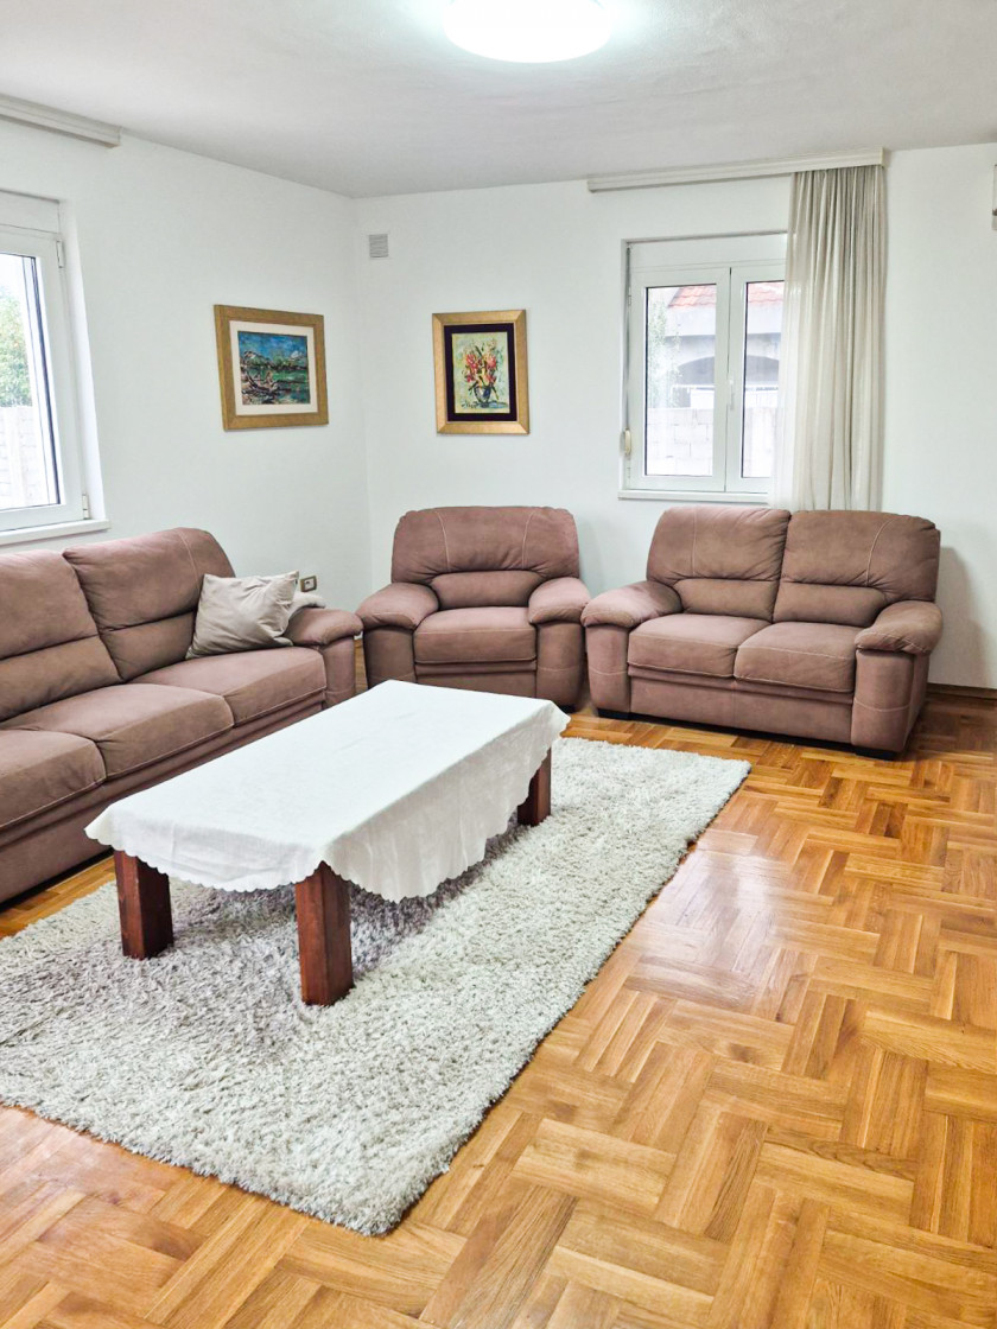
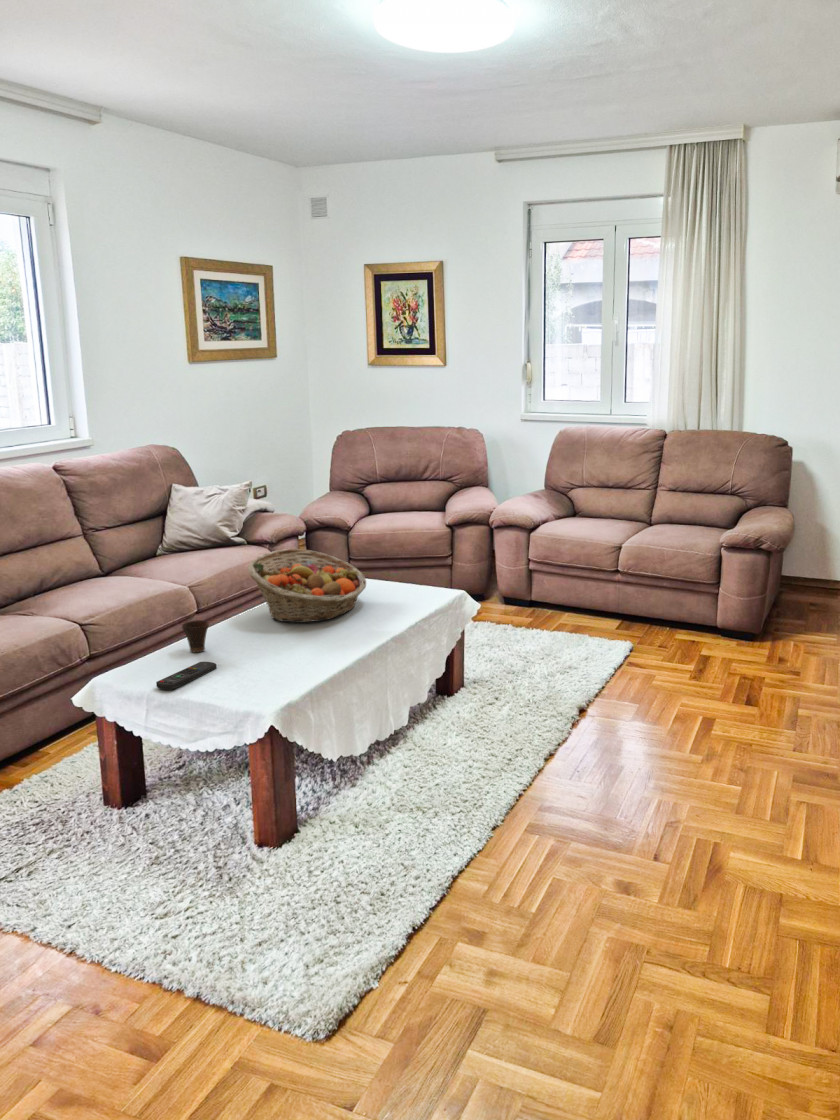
+ remote control [155,661,217,691]
+ fruit basket [247,548,367,623]
+ cup [181,619,210,653]
